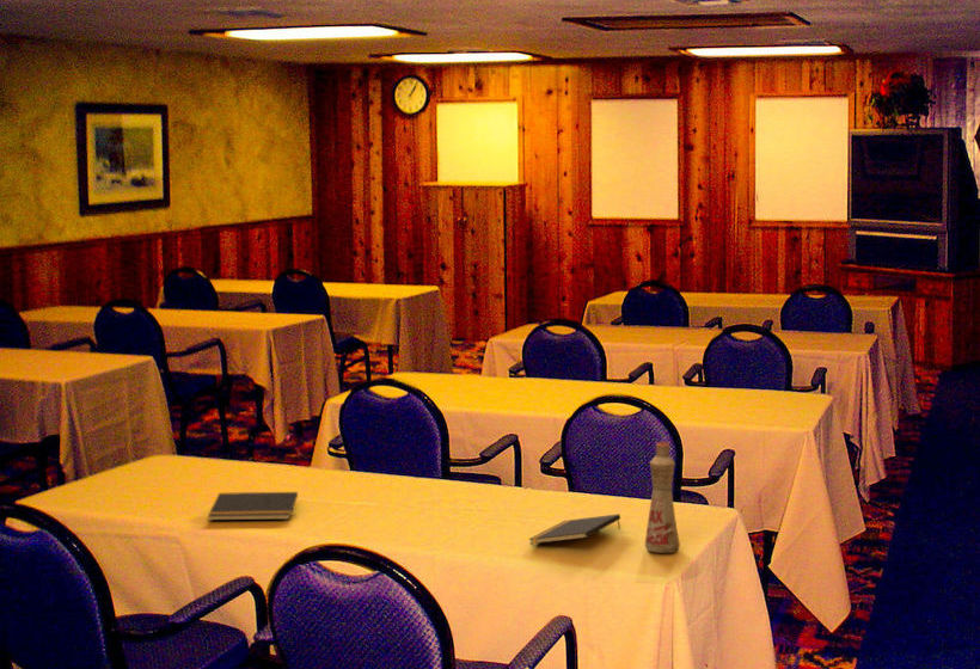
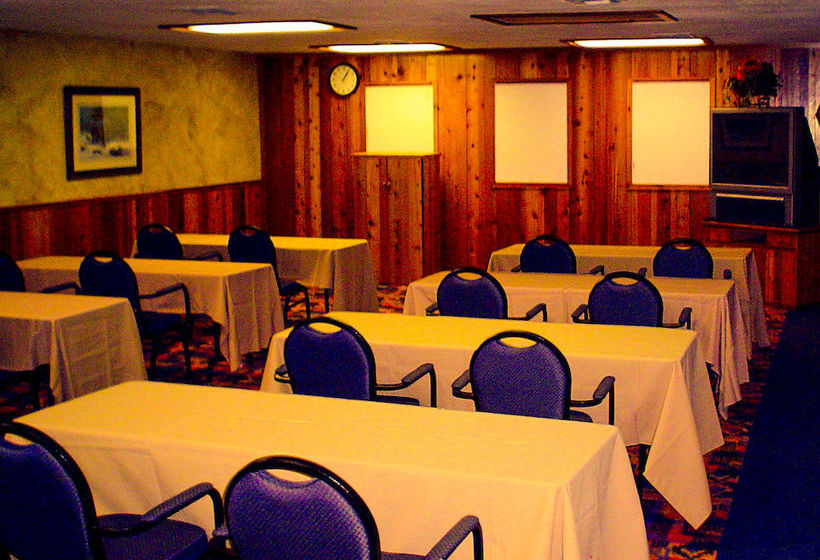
- notepad [207,491,299,522]
- notepad [527,513,621,546]
- bottle [644,440,681,554]
